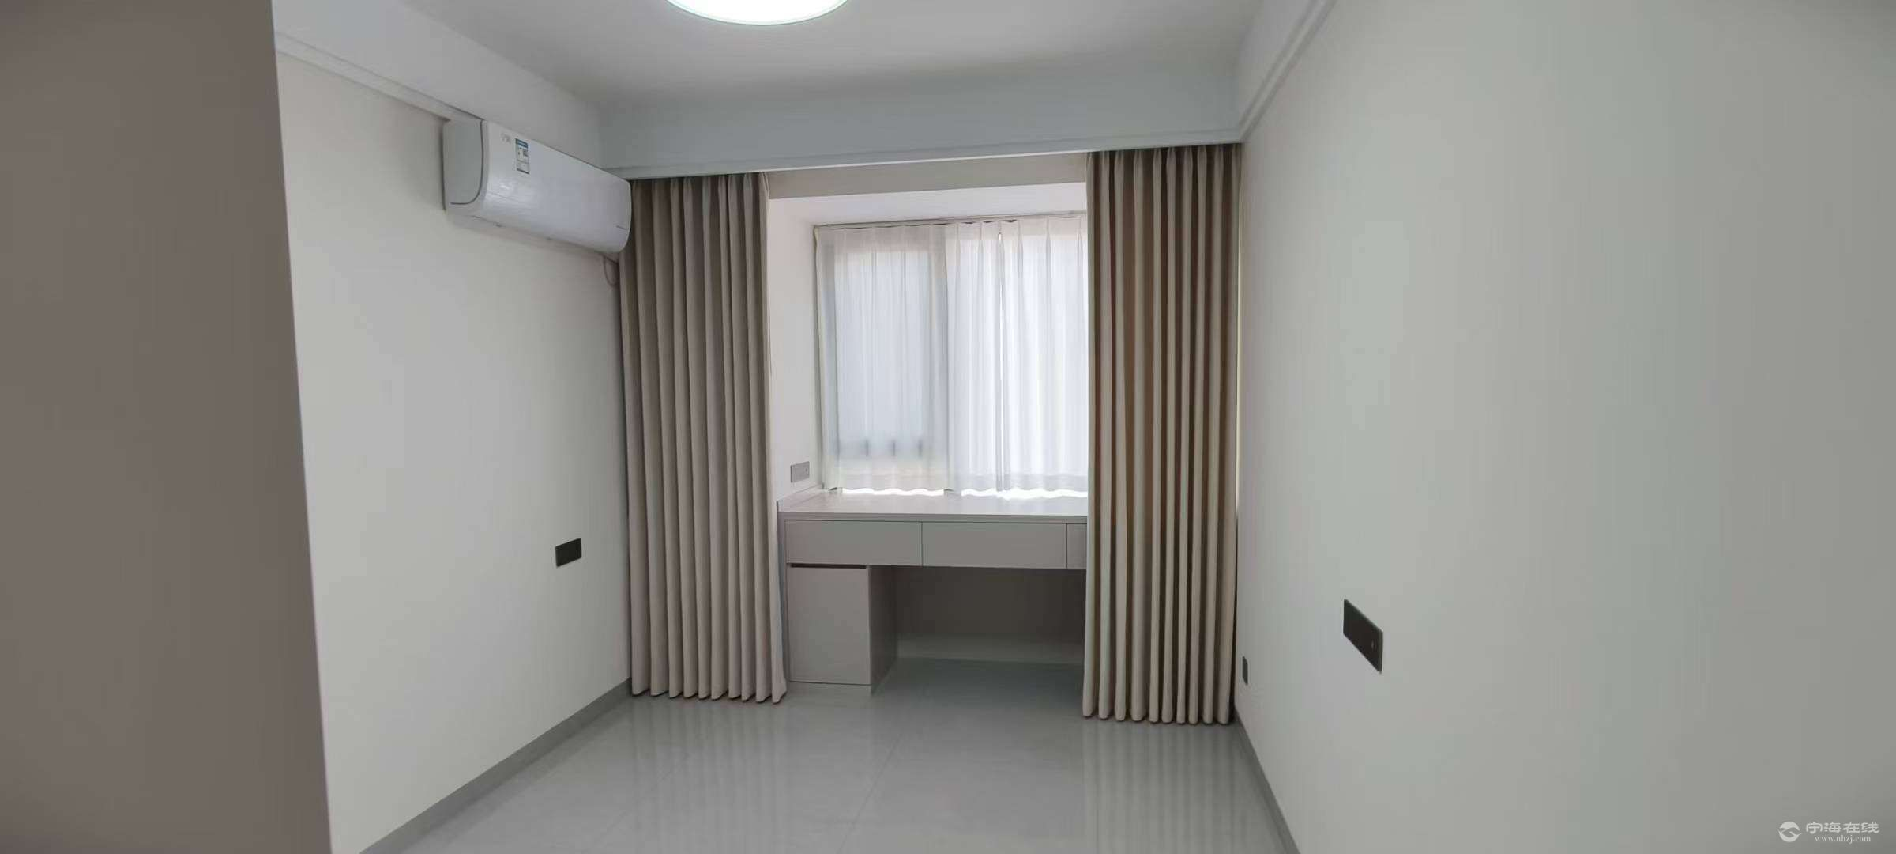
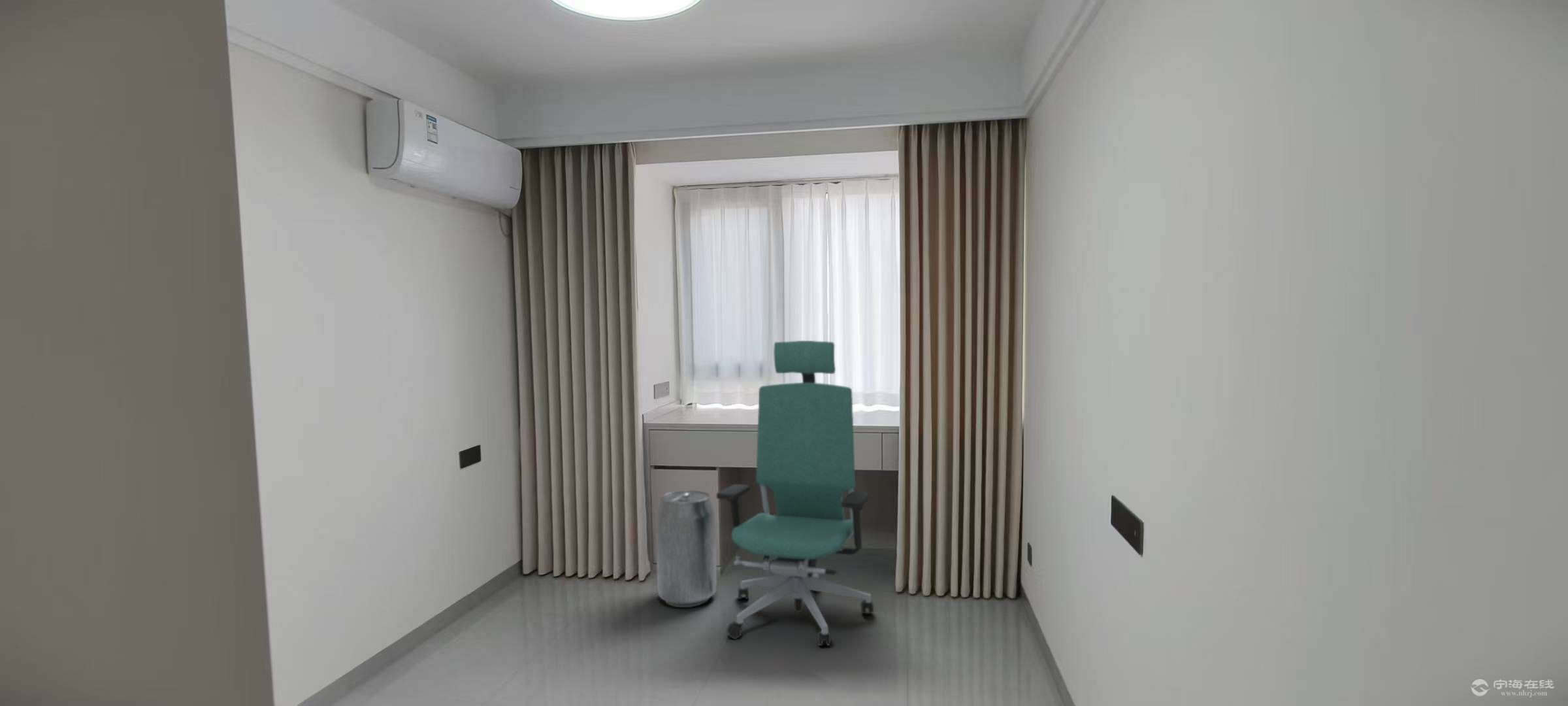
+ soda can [655,490,717,608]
+ chair [715,340,874,647]
